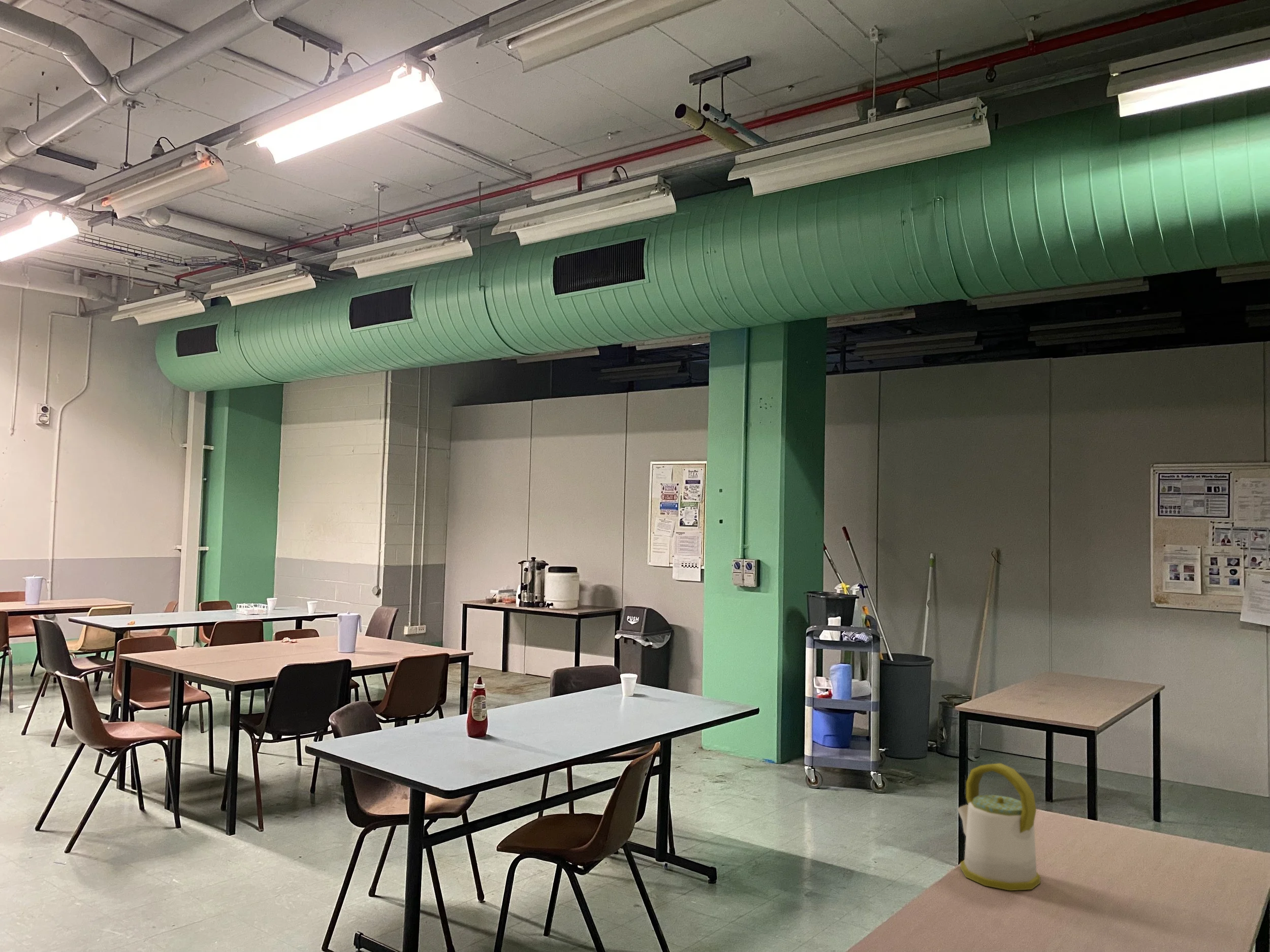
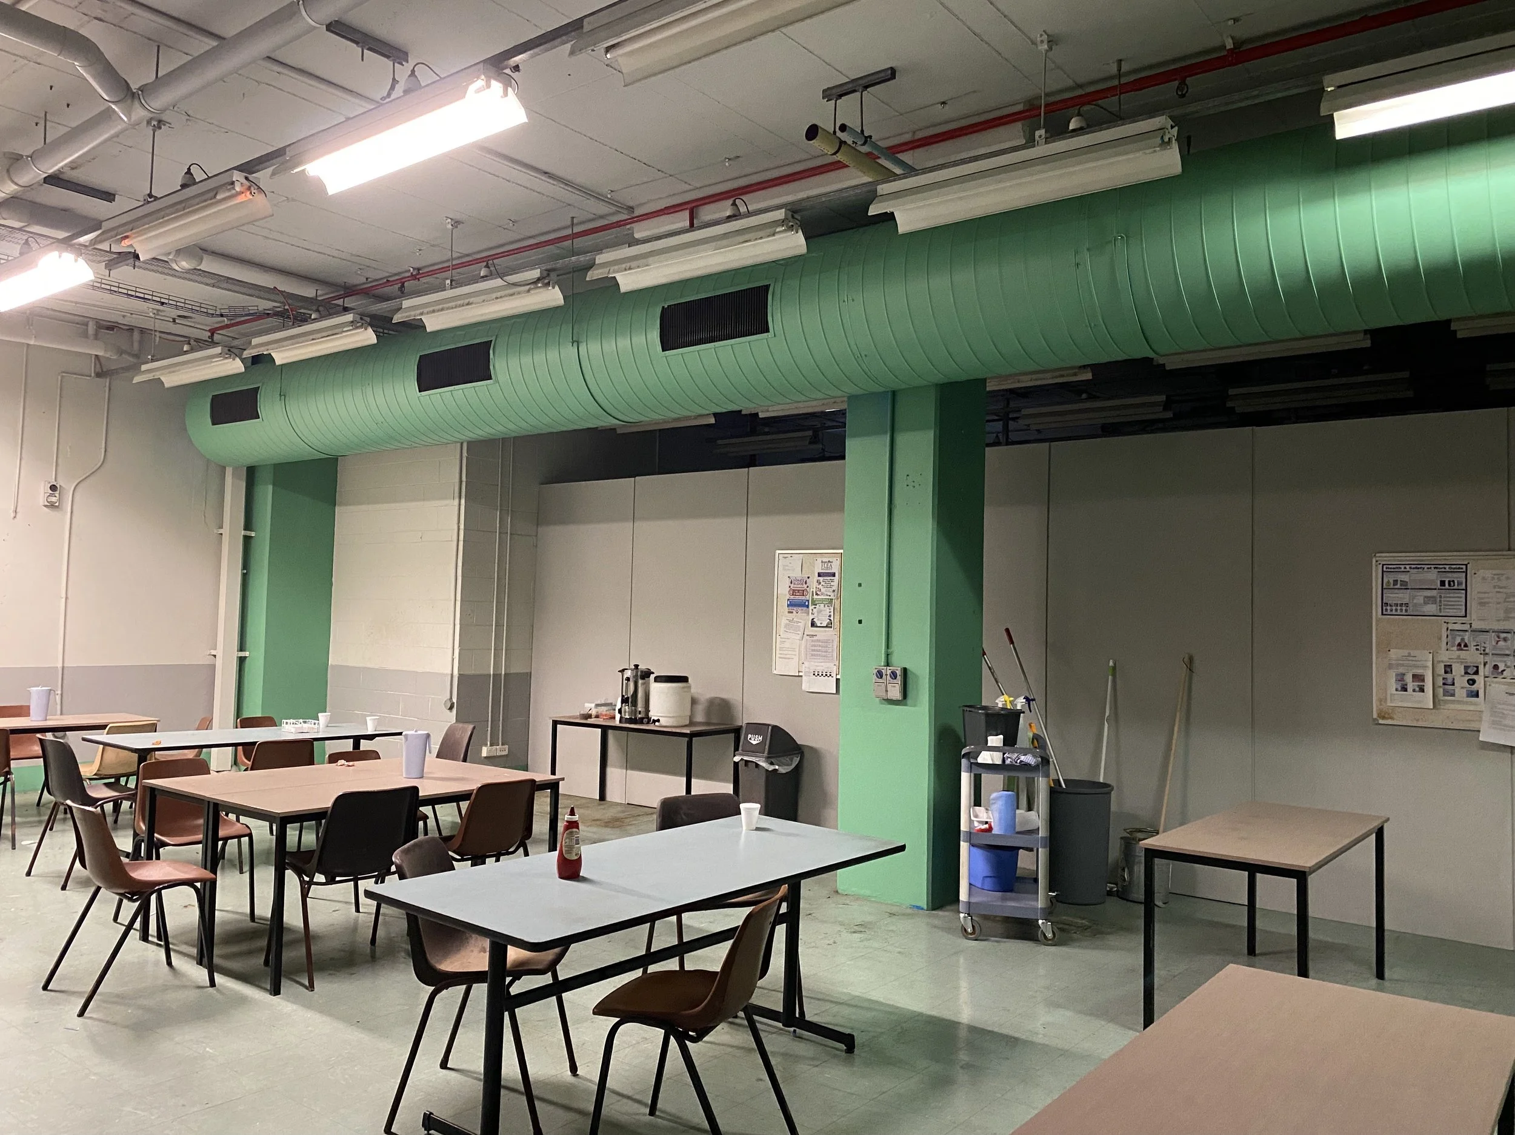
- kettle [957,763,1041,891]
